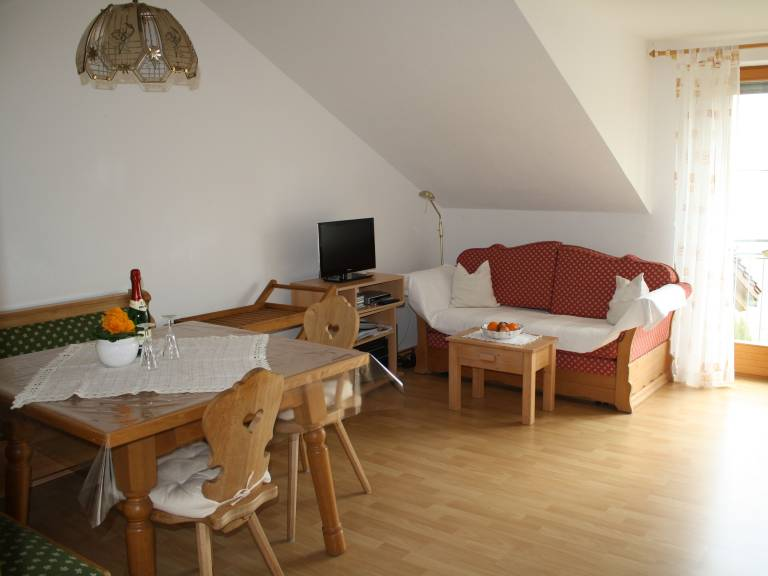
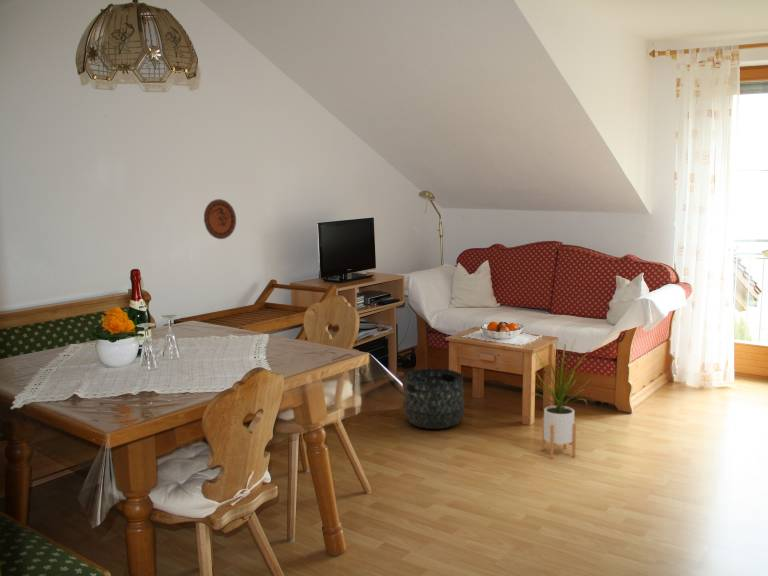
+ decorative plate [203,198,237,240]
+ basket [404,368,465,430]
+ house plant [530,336,593,459]
